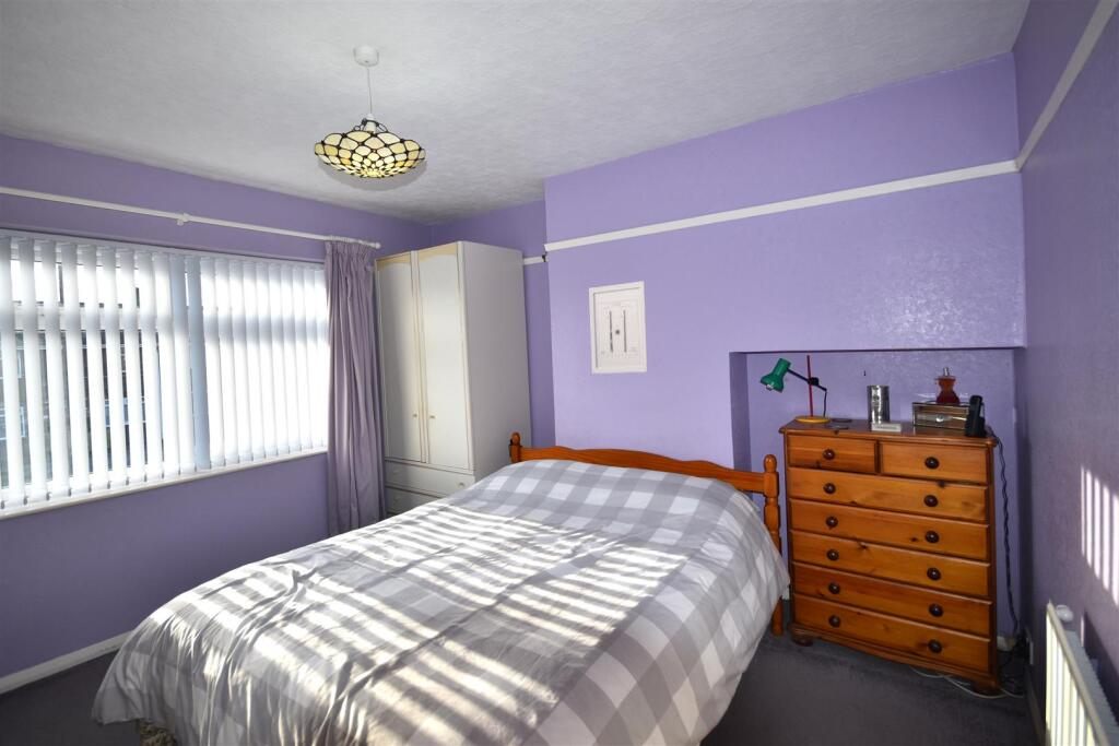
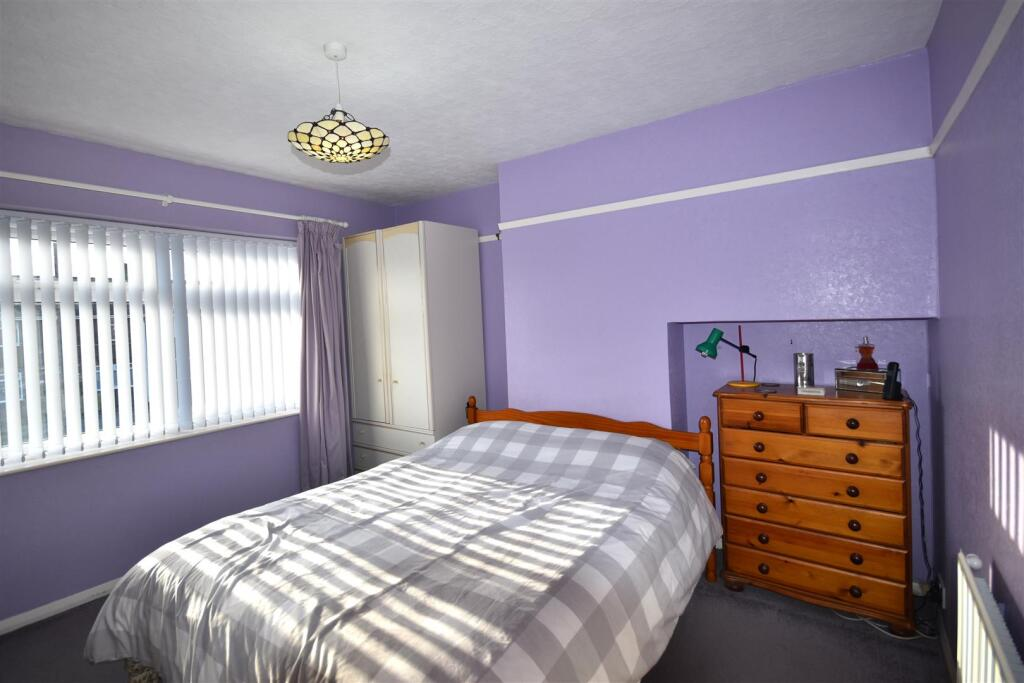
- wall art [588,280,649,375]
